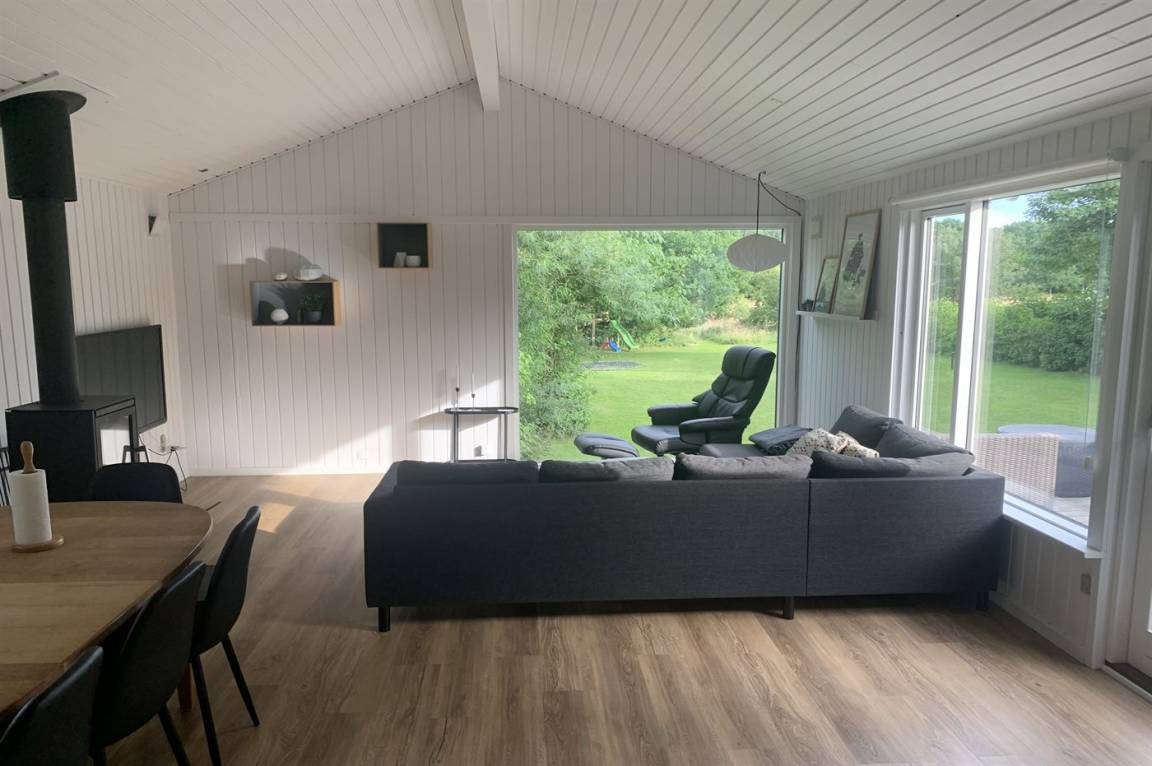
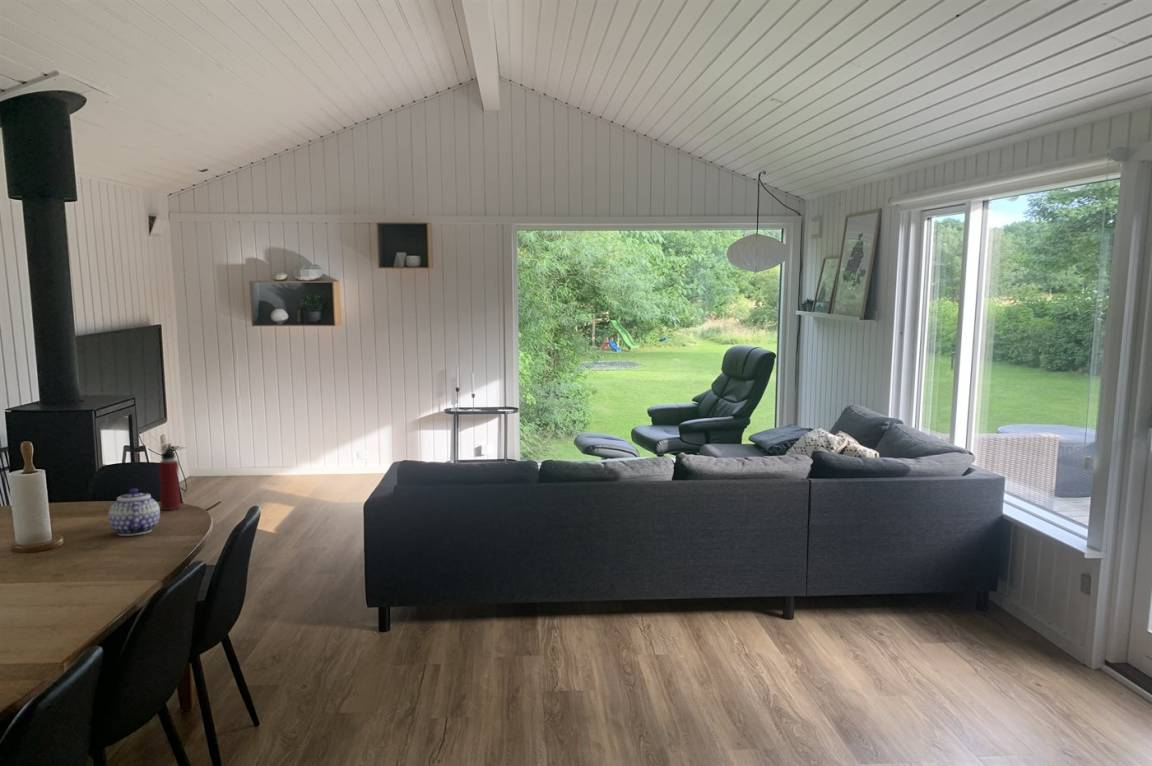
+ teapot [107,487,161,537]
+ water bottle [158,442,181,511]
